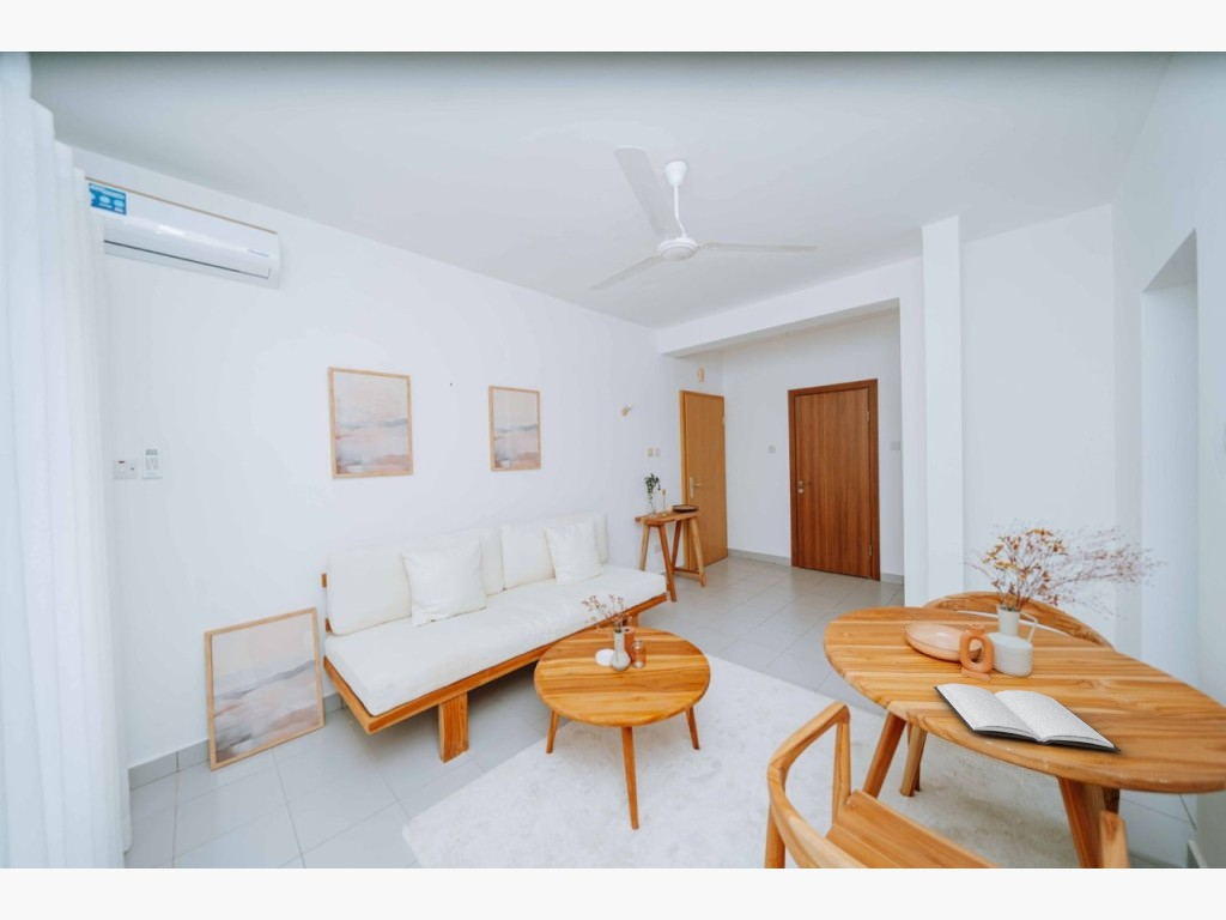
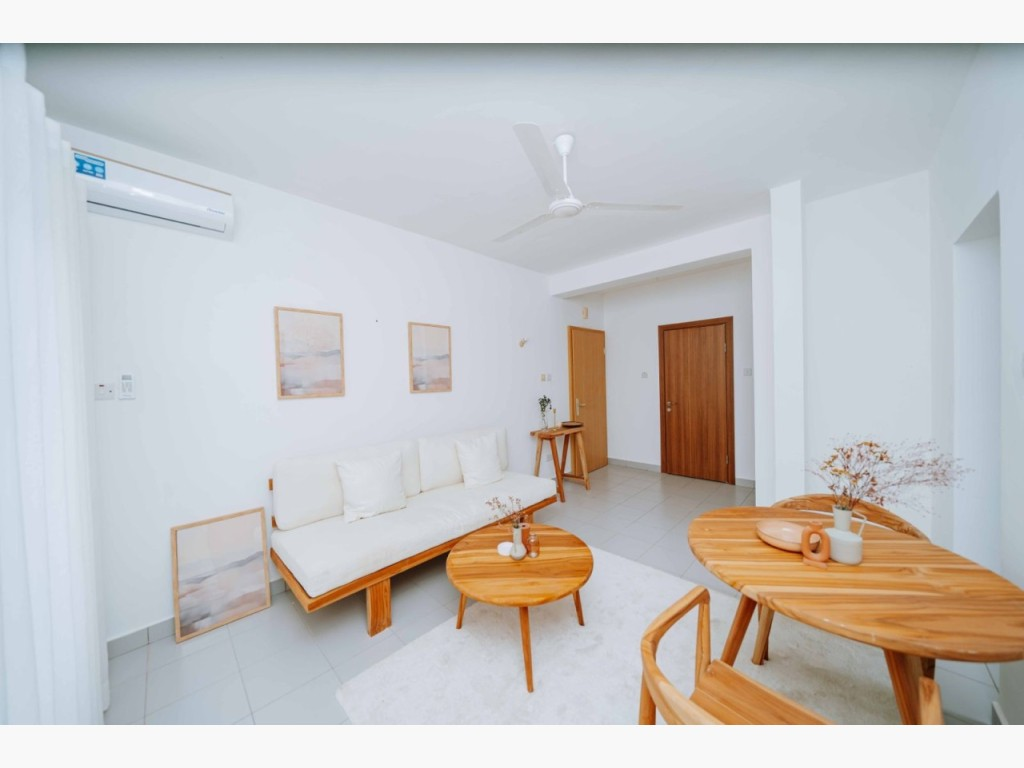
- book [933,683,1122,752]
